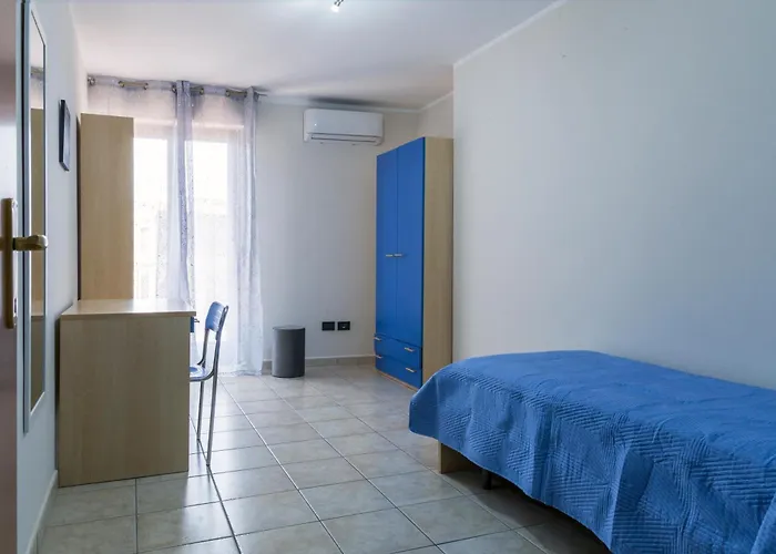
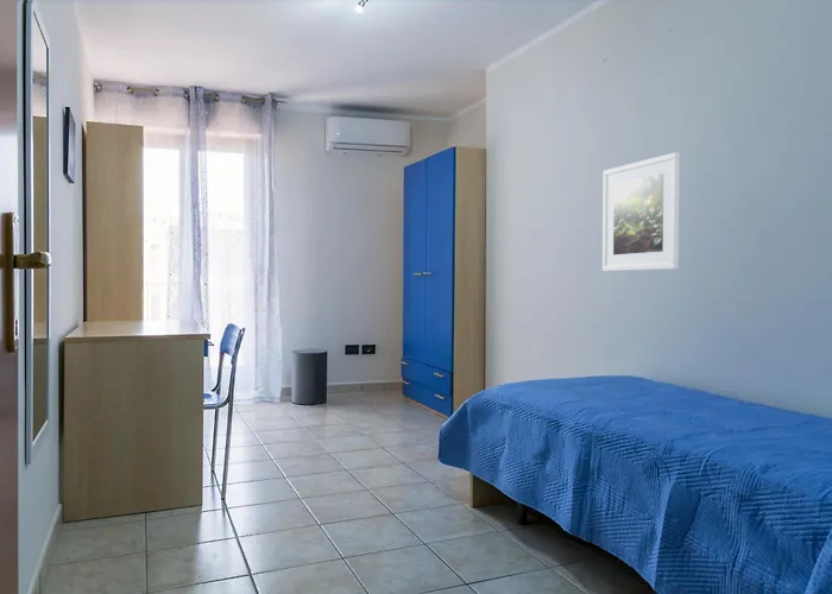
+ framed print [601,151,681,272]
